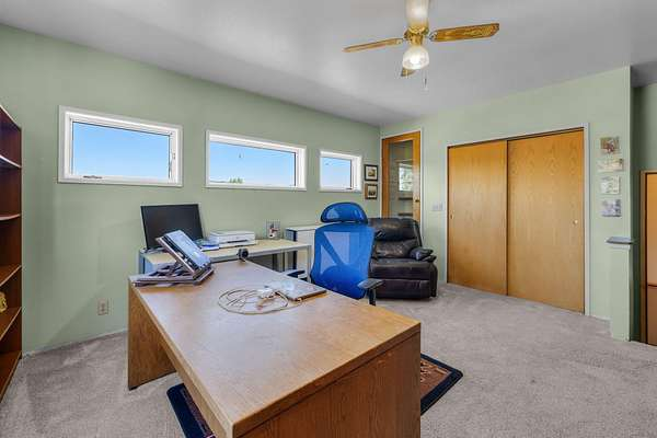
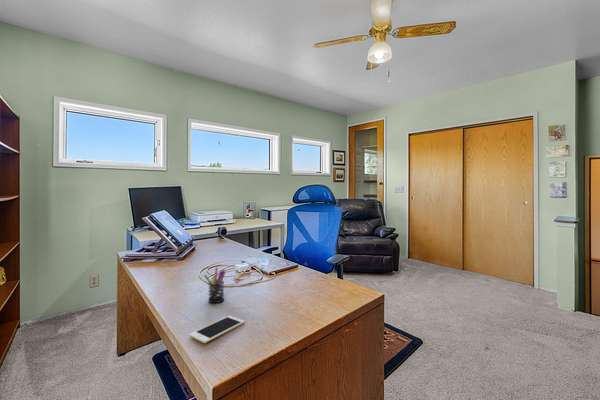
+ pen holder [203,267,226,304]
+ cell phone [189,315,246,344]
